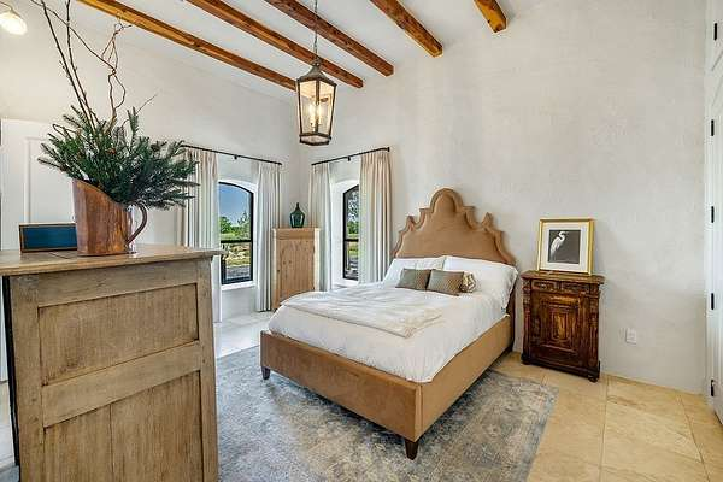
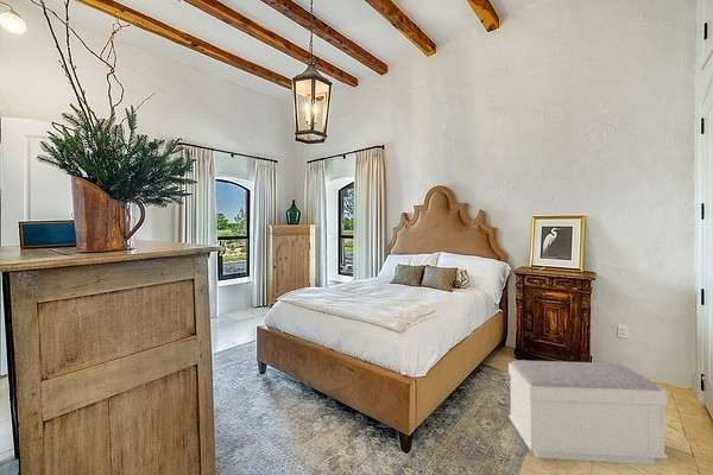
+ bench [507,360,669,466]
